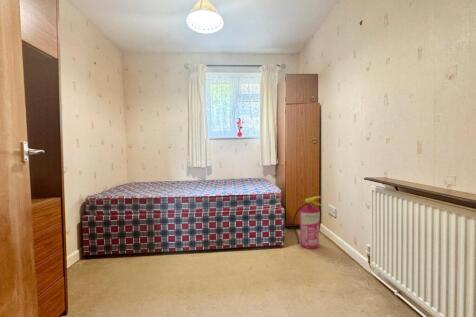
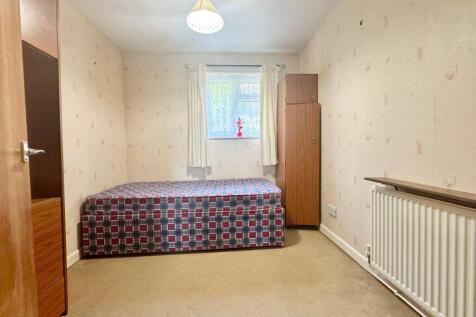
- fire extinguisher [292,195,322,250]
